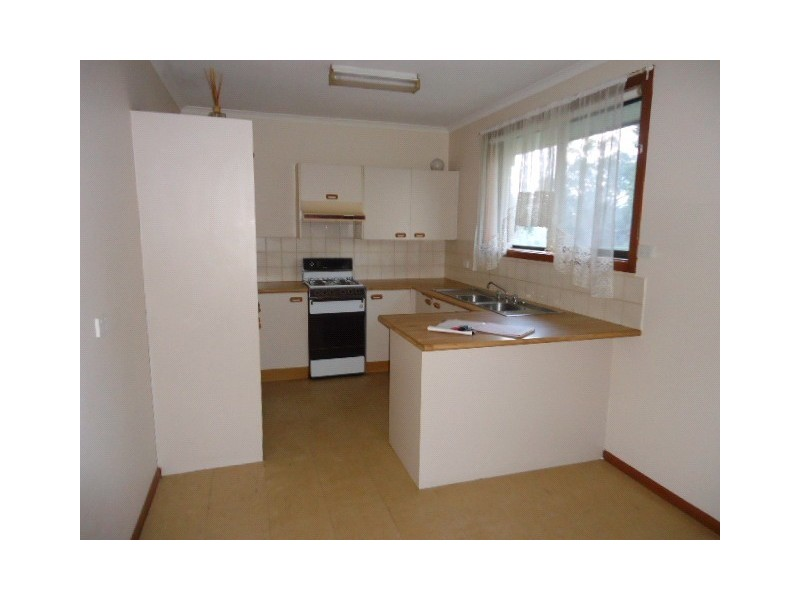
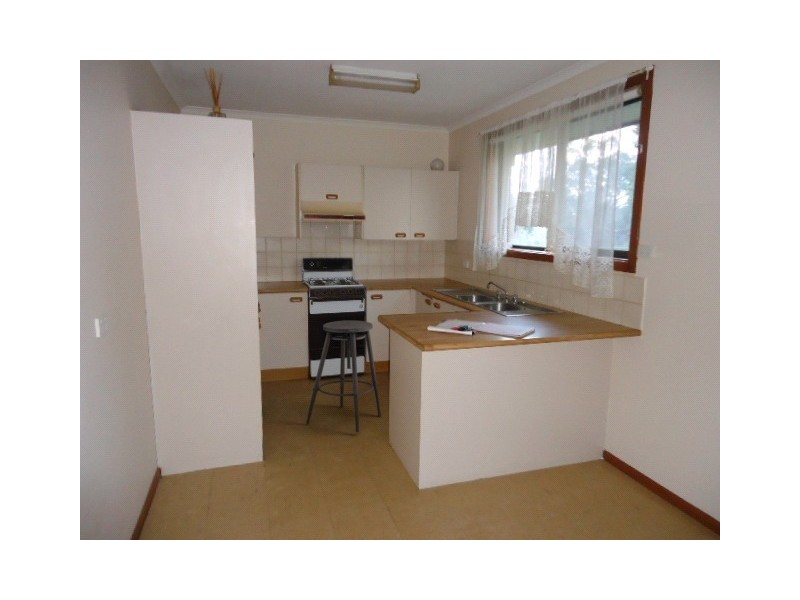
+ stool [305,319,382,433]
